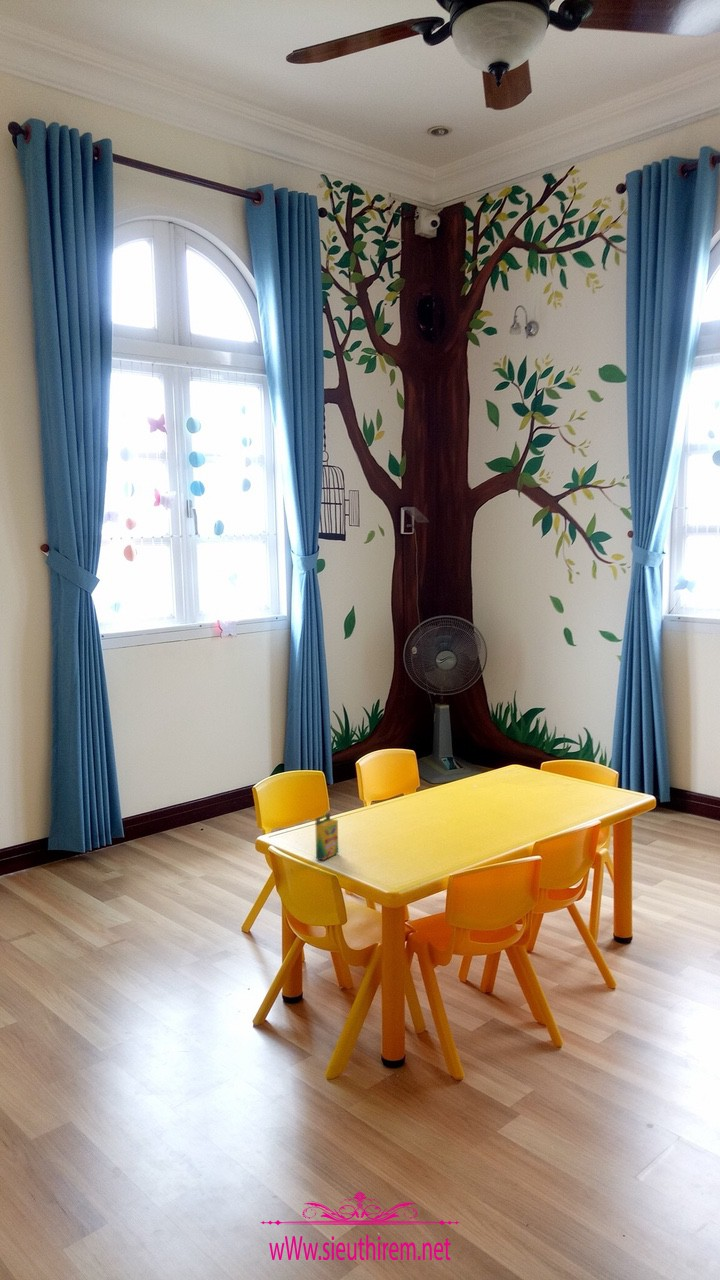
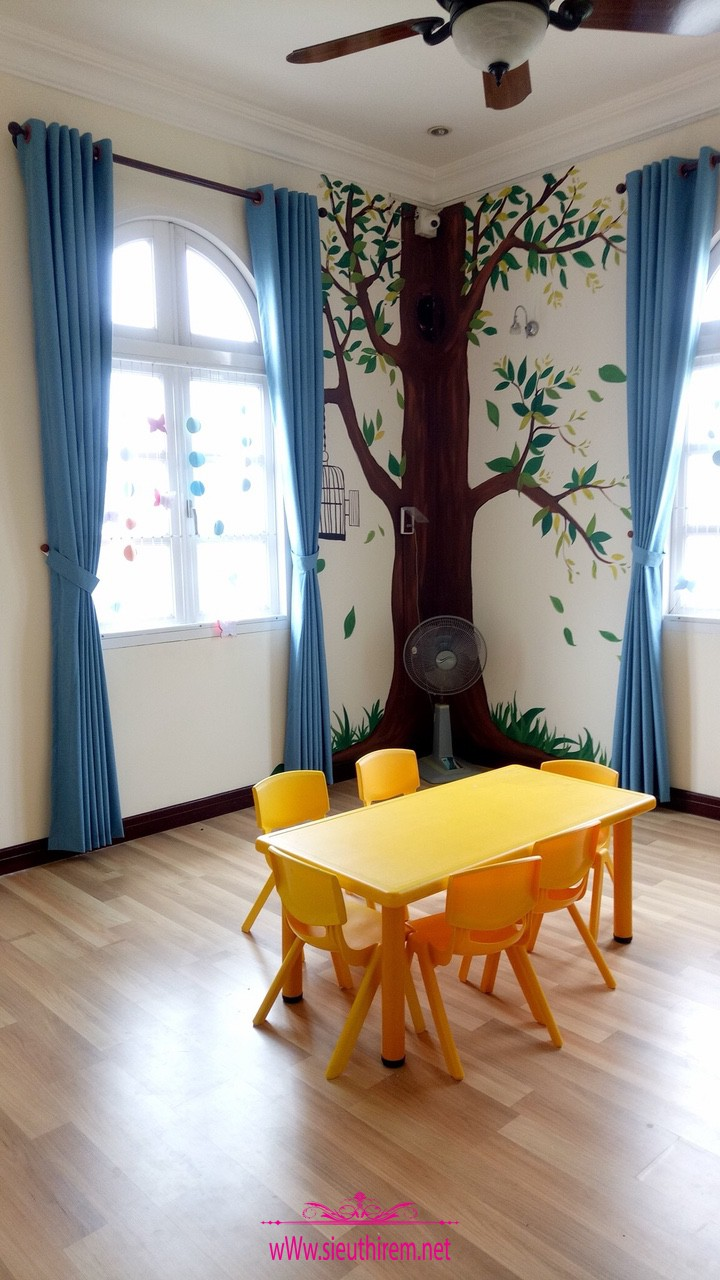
- crayon box [314,812,339,861]
